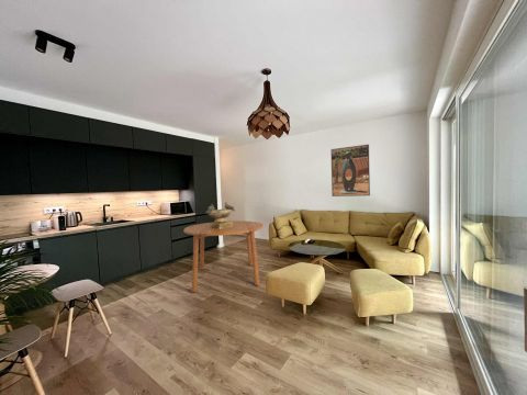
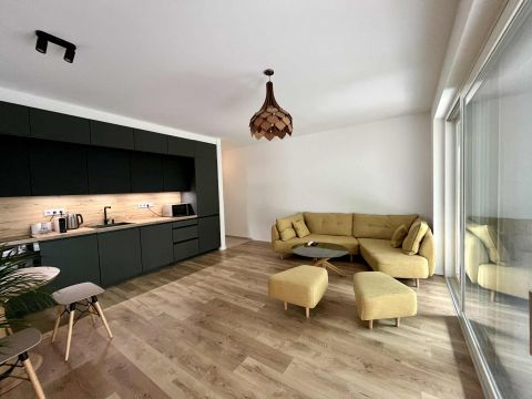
- birdbath [204,201,236,229]
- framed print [330,144,371,198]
- dining table [182,219,265,293]
